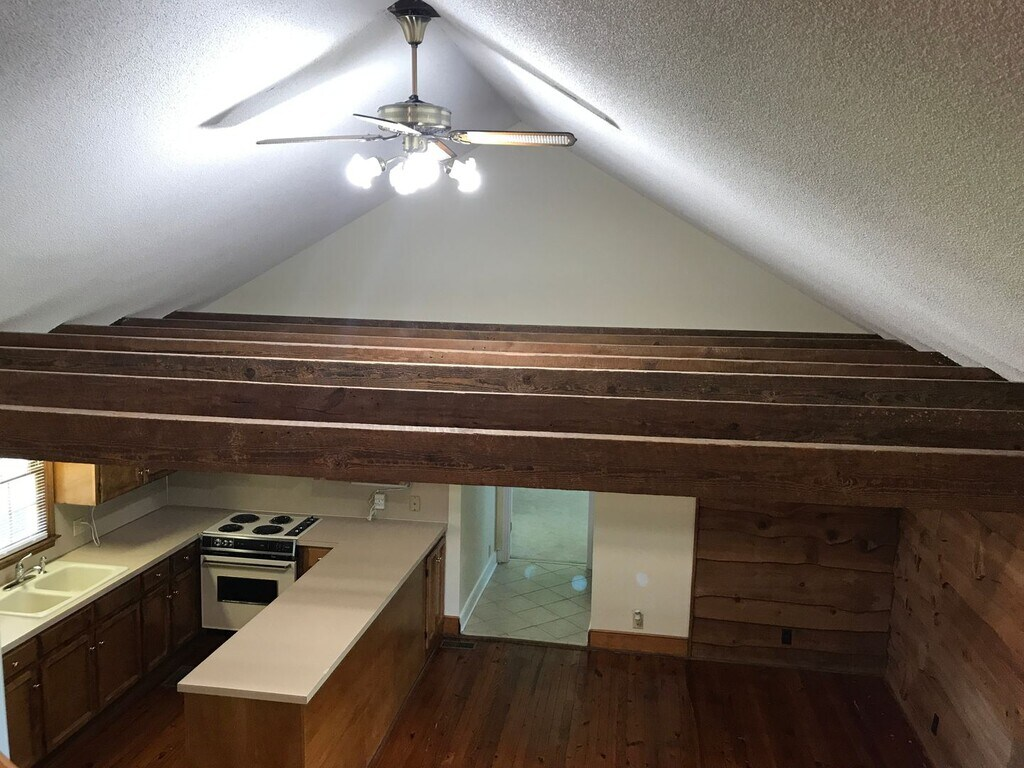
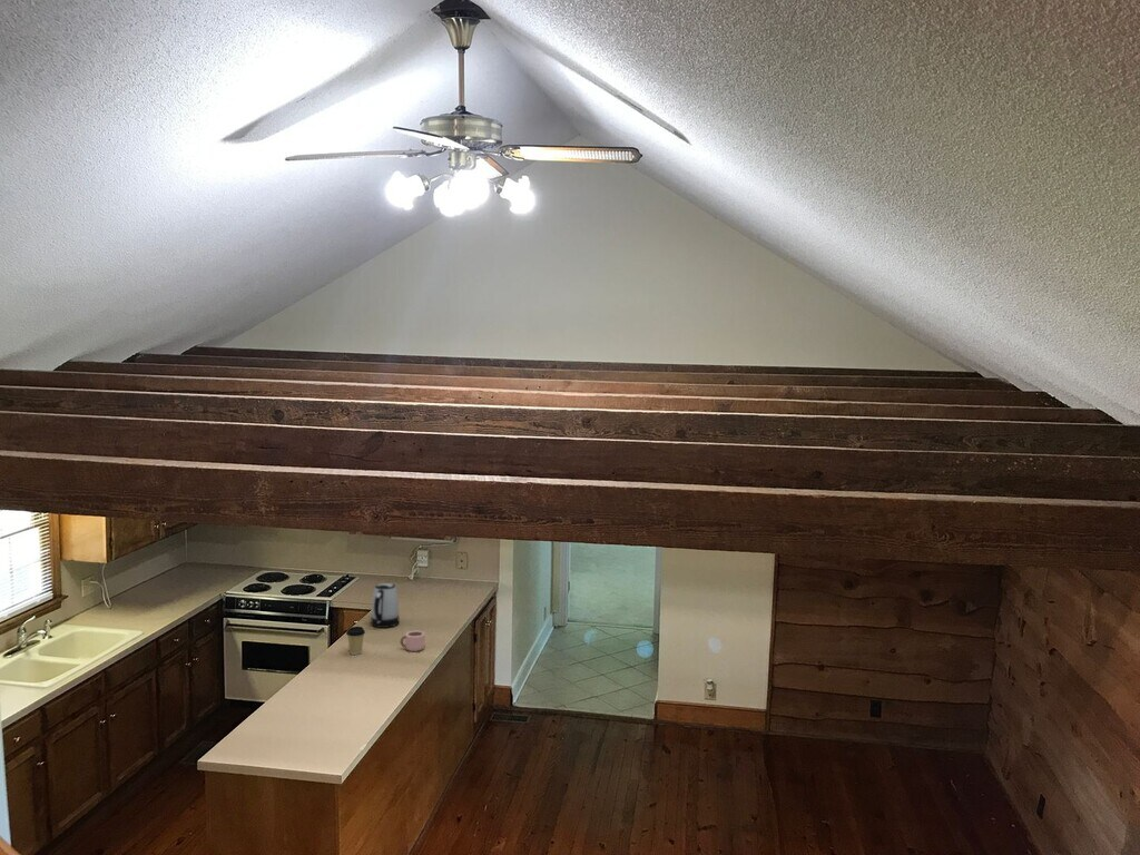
+ kettle [370,582,401,629]
+ mug [400,630,425,652]
+ coffee cup [345,626,366,656]
